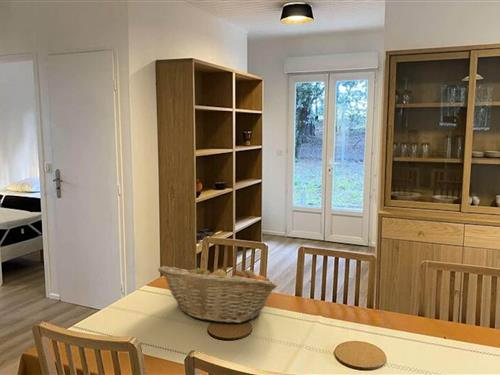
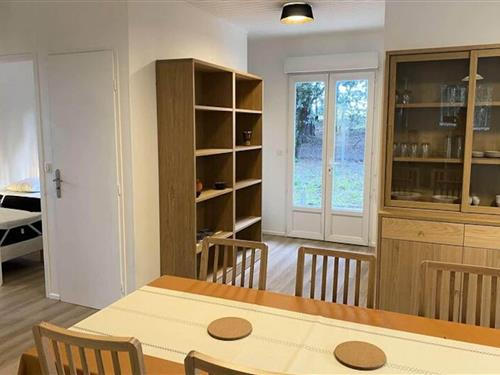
- fruit basket [157,262,279,324]
